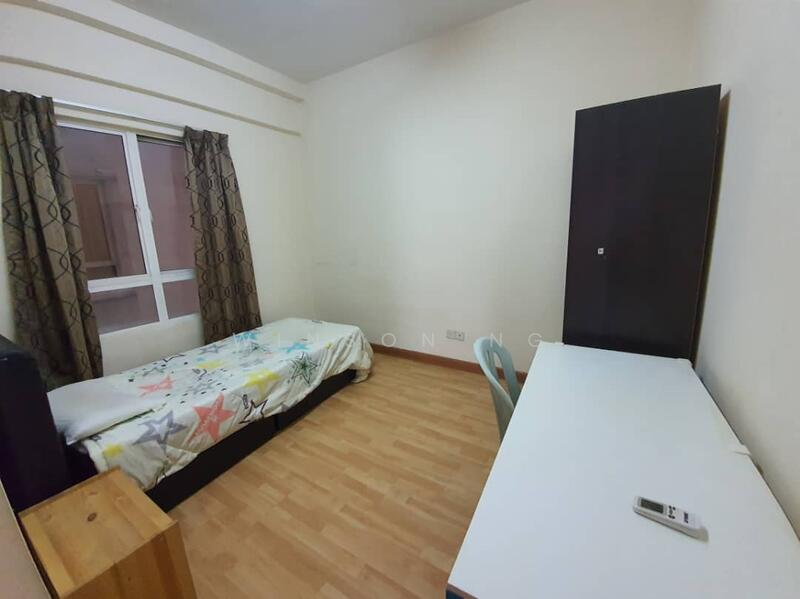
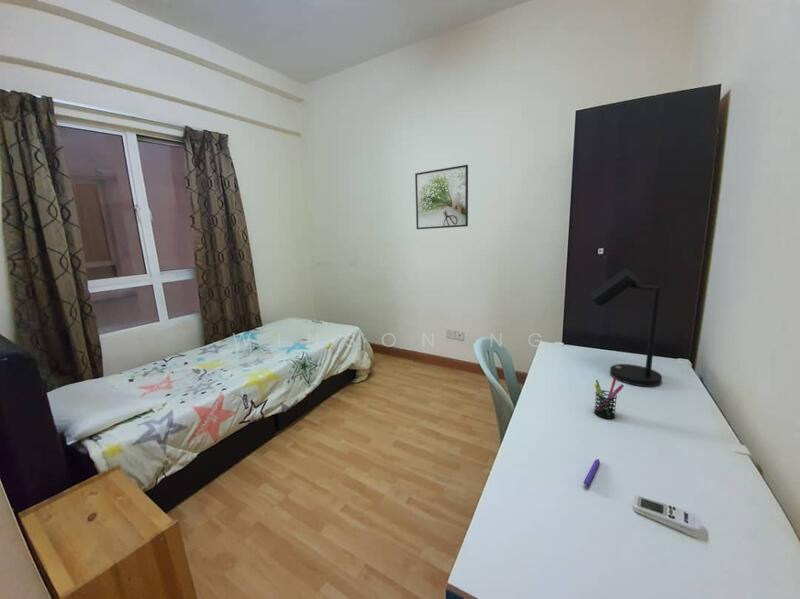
+ desk lamp [589,268,663,387]
+ pen [583,458,601,488]
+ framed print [414,164,469,230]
+ pen holder [593,377,625,420]
